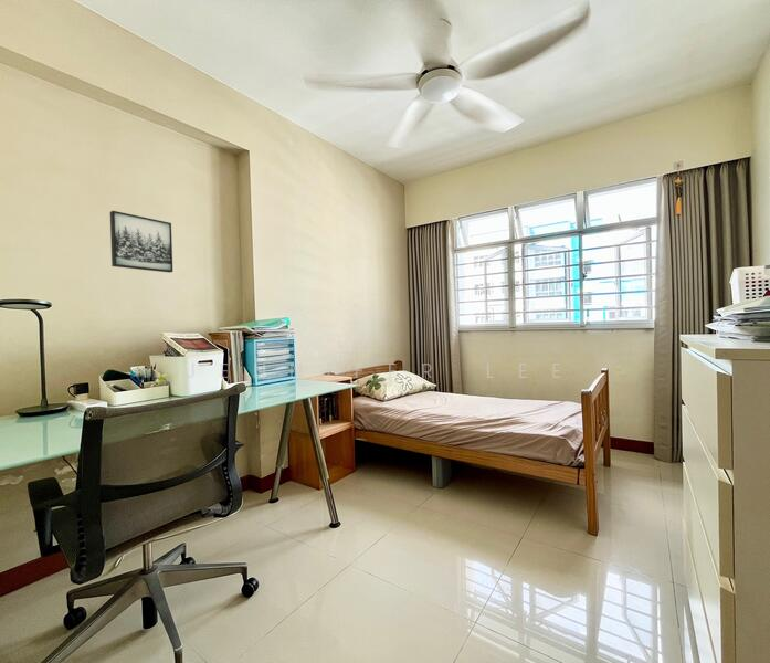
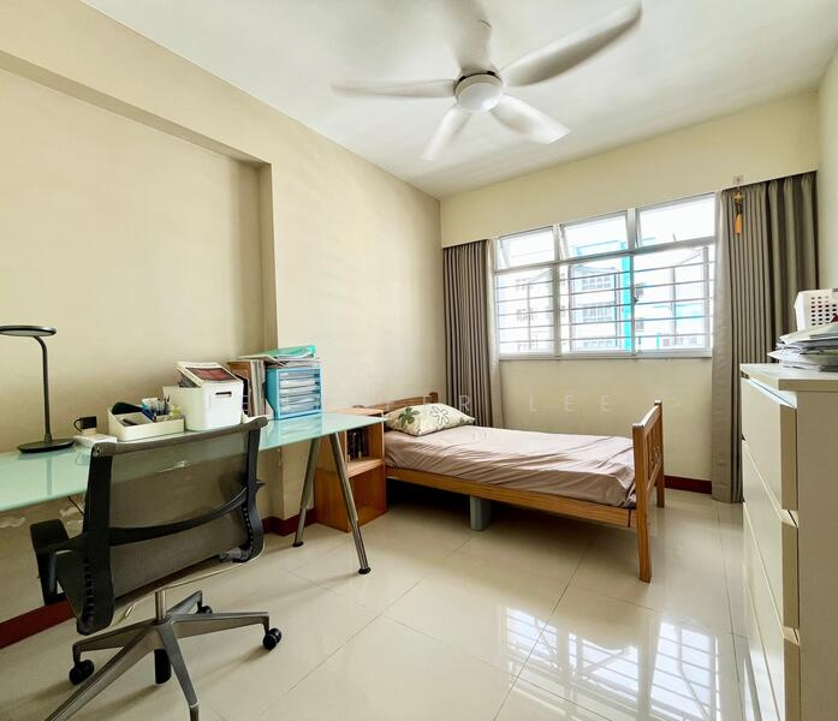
- wall art [109,210,173,274]
